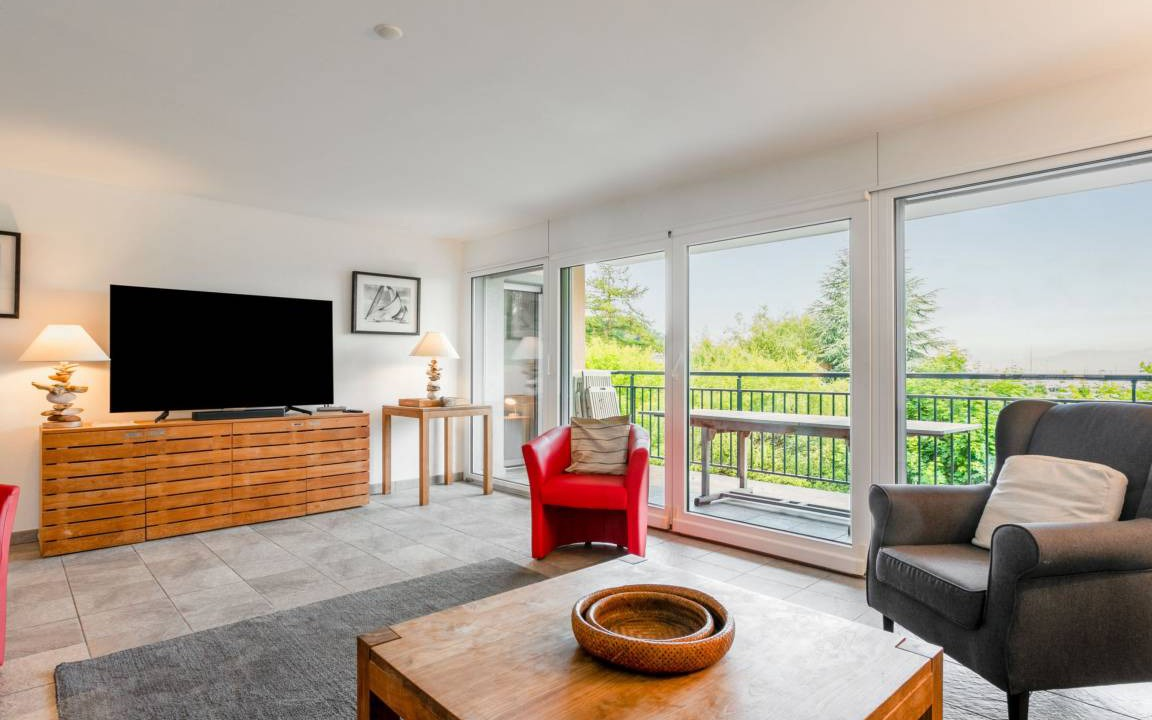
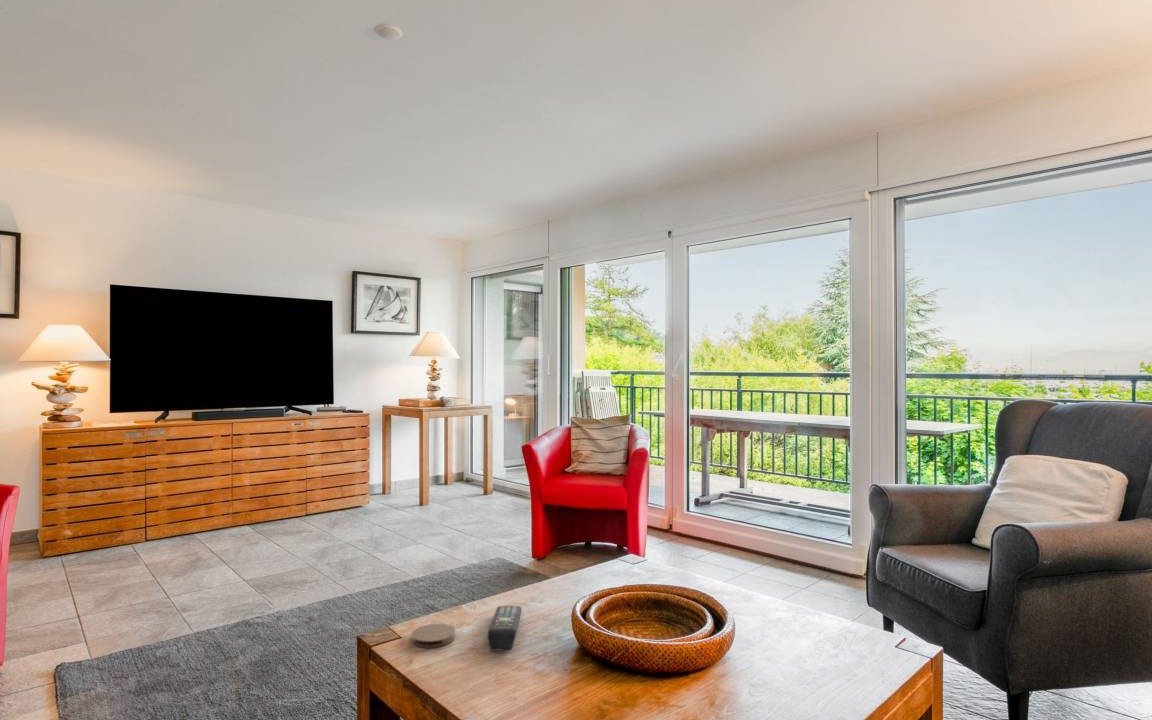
+ coaster [411,623,456,648]
+ remote control [487,605,523,651]
